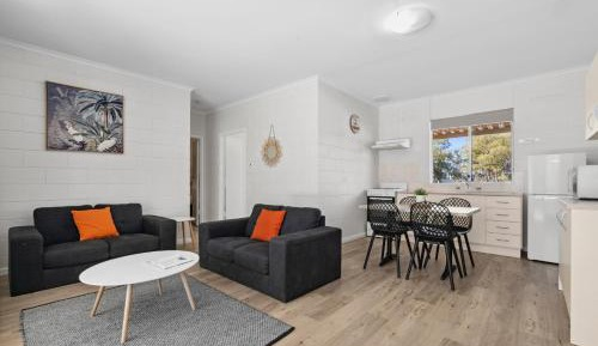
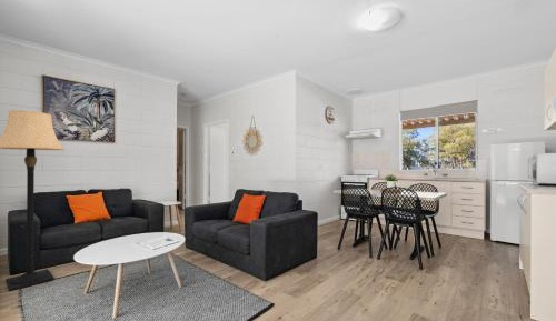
+ lamp [0,109,66,293]
